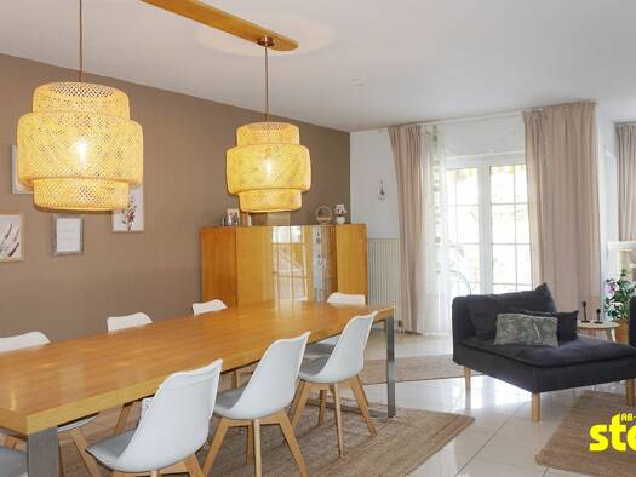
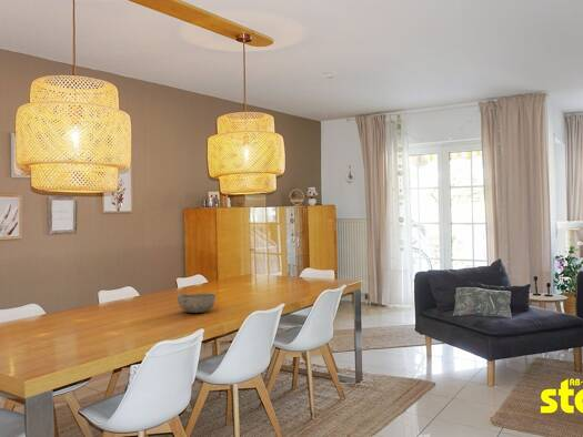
+ bowl [177,293,217,314]
